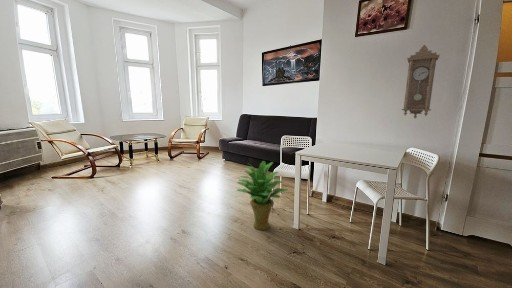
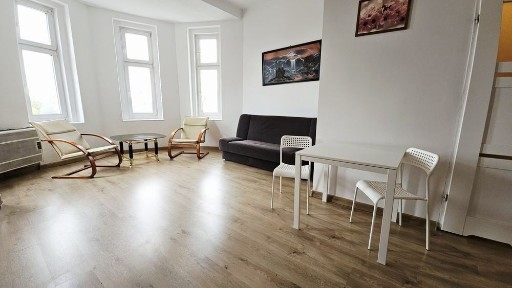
- pendulum clock [401,44,441,120]
- potted plant [236,160,289,231]
